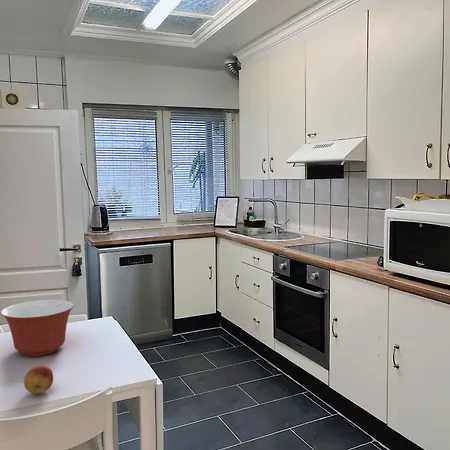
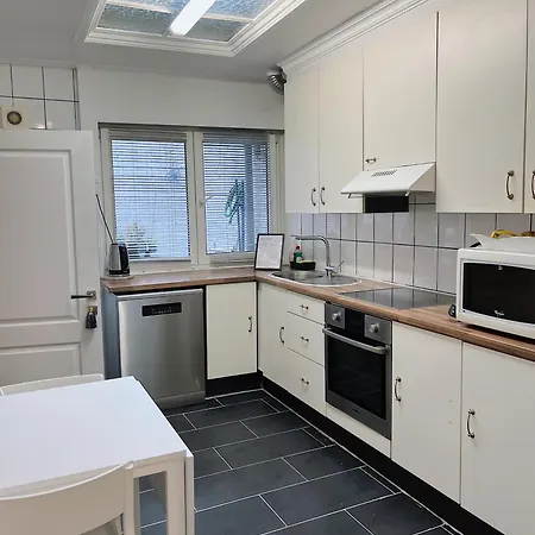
- fruit [23,365,54,395]
- mixing bowl [0,299,75,357]
